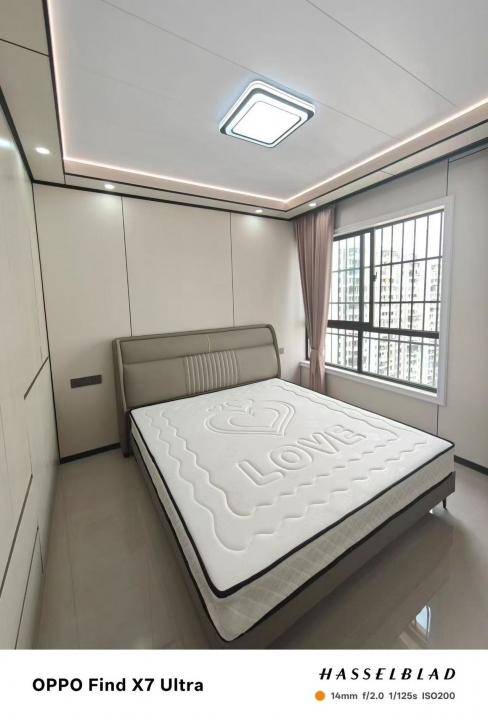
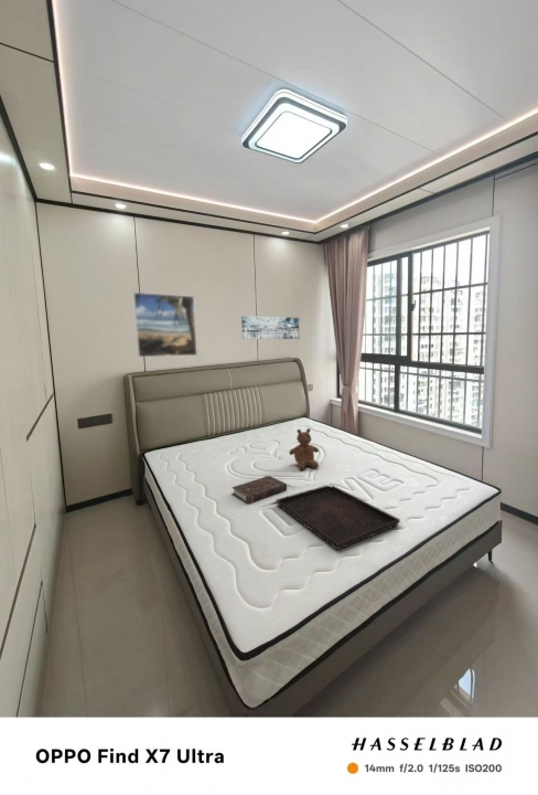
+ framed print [132,292,198,358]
+ serving tray [275,484,401,551]
+ wall art [240,315,300,340]
+ teddy bear [288,427,320,471]
+ book [230,475,288,505]
